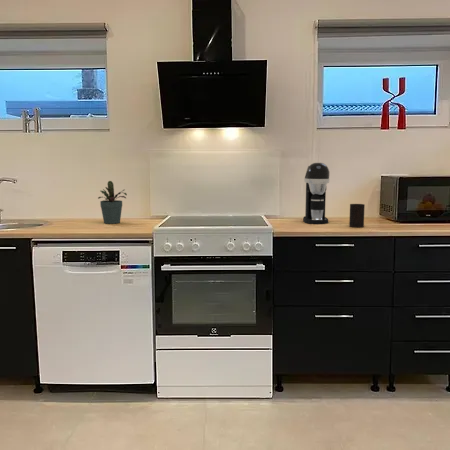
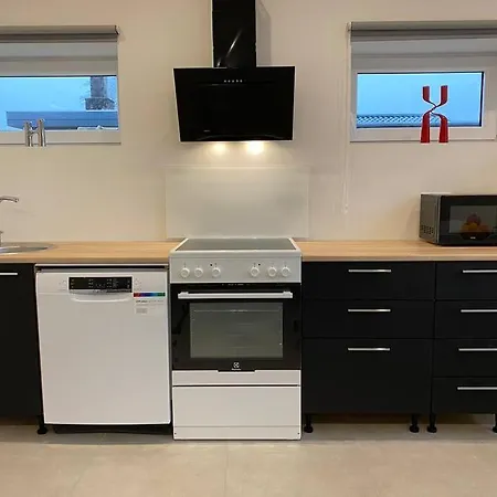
- coffee maker [302,162,330,225]
- potted plant [97,180,128,225]
- cup [348,203,366,228]
